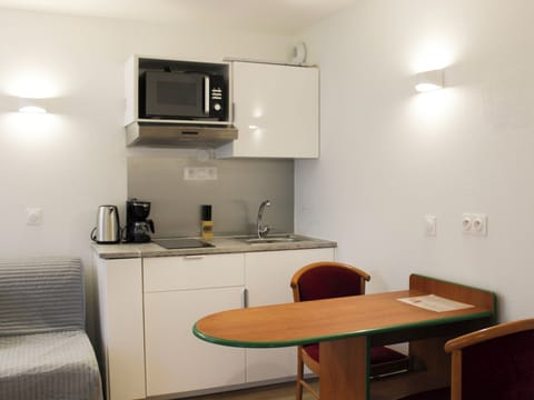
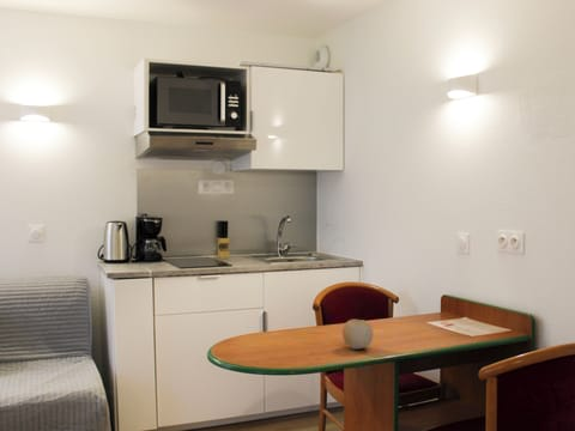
+ fruit [341,318,375,351]
